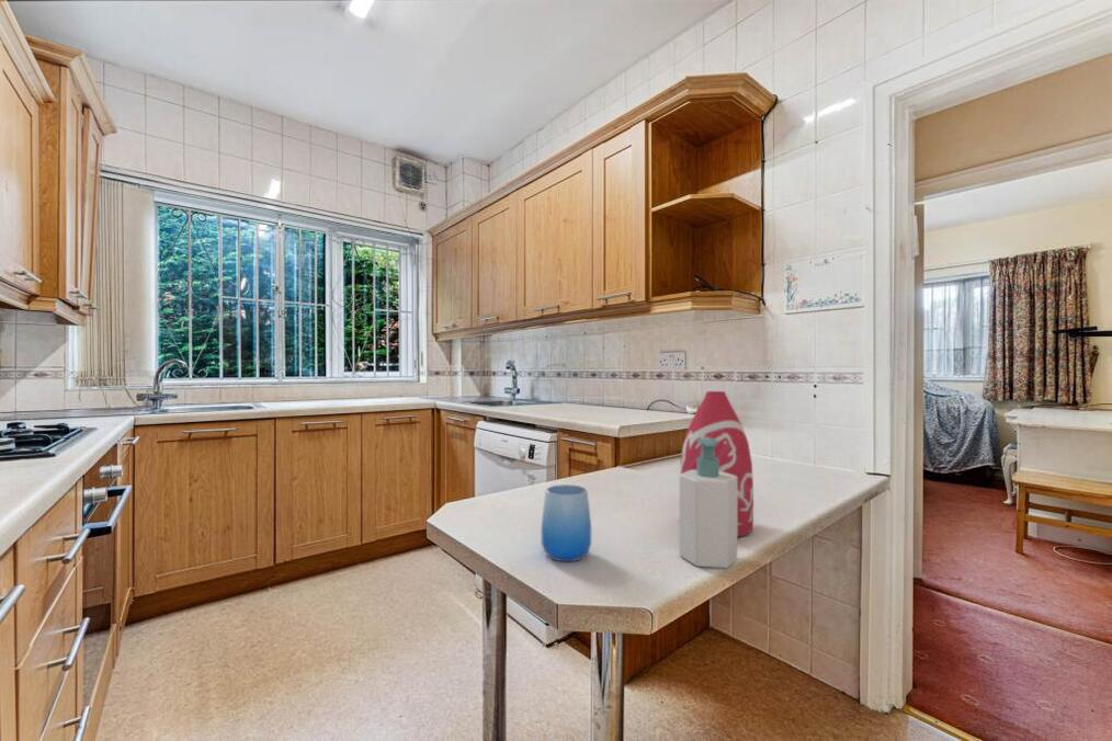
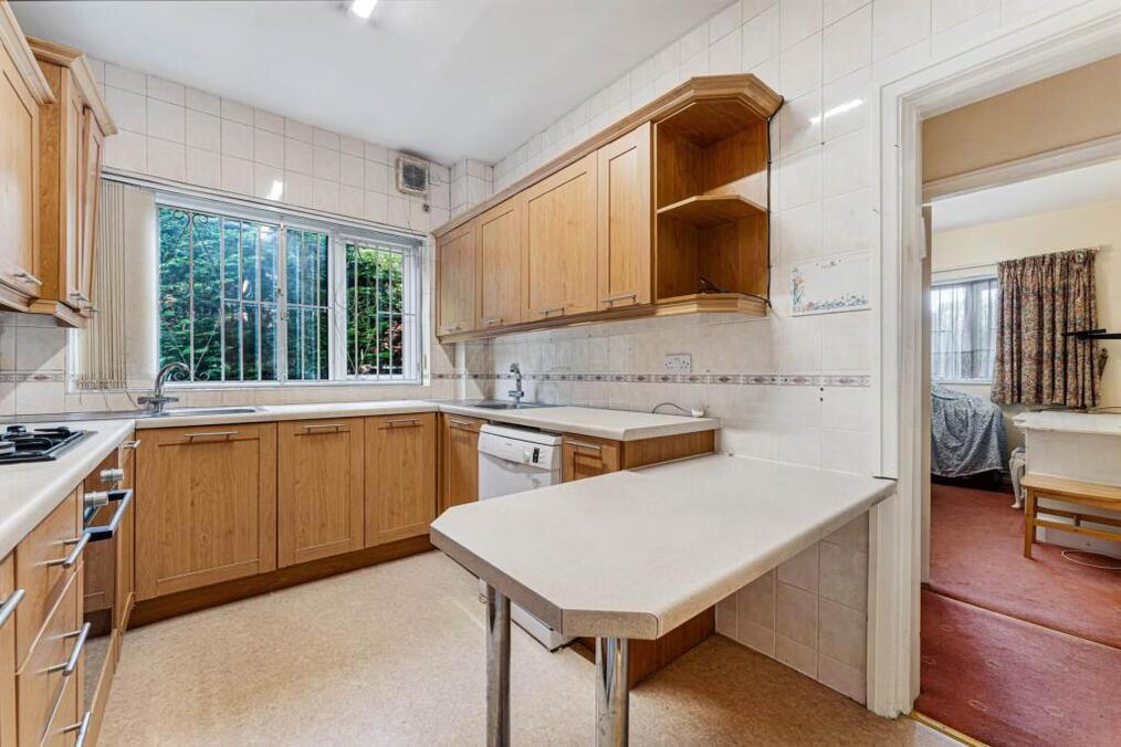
- soap bottle [678,438,738,569]
- bottle [679,390,754,537]
- cup [541,483,592,562]
